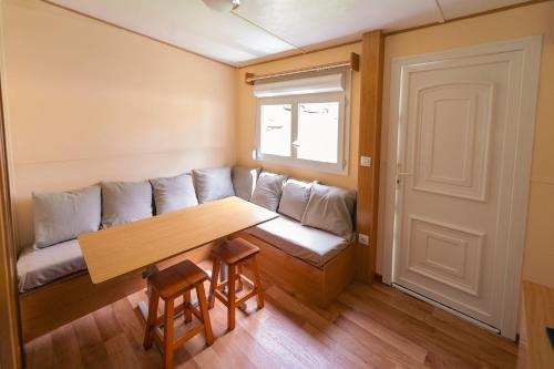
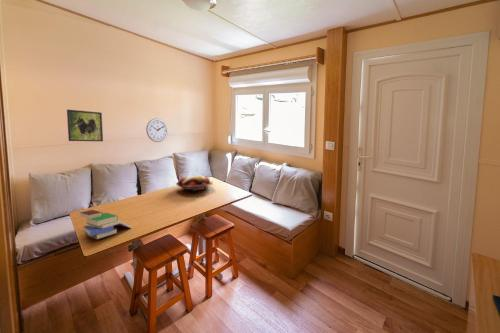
+ fruit basket [175,174,214,193]
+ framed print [66,109,104,142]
+ wall clock [145,117,169,143]
+ book [78,209,132,240]
